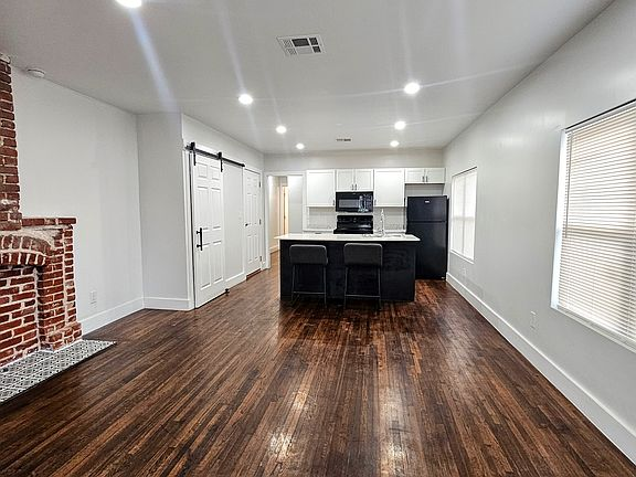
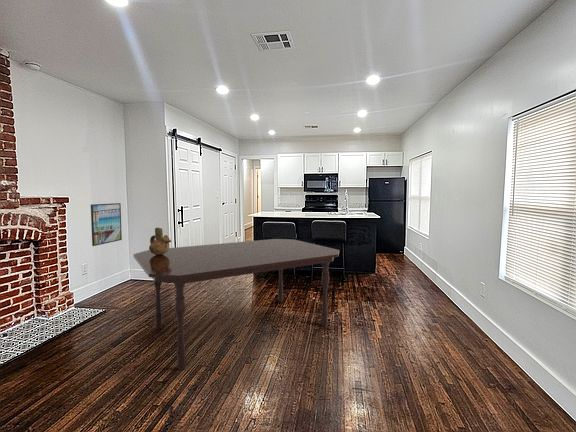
+ dining table [132,238,340,370]
+ ceramic vessel [148,226,172,255]
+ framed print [90,202,123,247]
